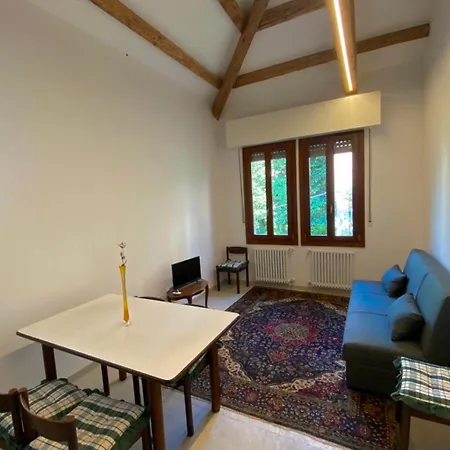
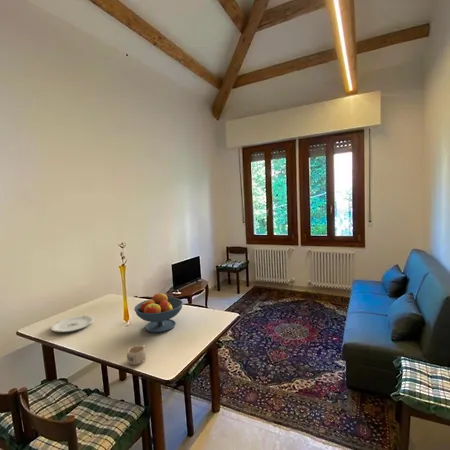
+ mug [126,344,147,366]
+ plate [50,315,95,333]
+ fruit bowl [133,292,184,334]
